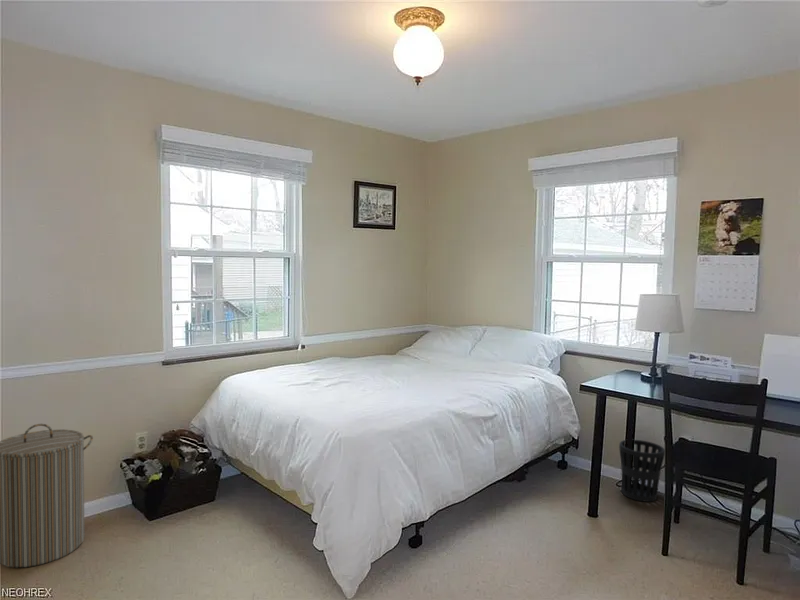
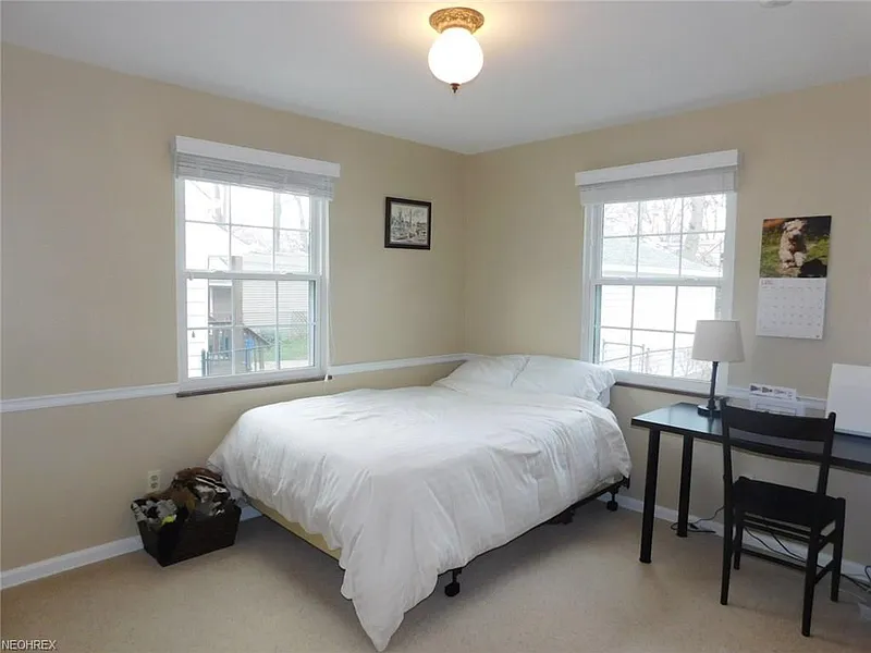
- laundry hamper [0,423,94,568]
- wastebasket [618,439,666,503]
